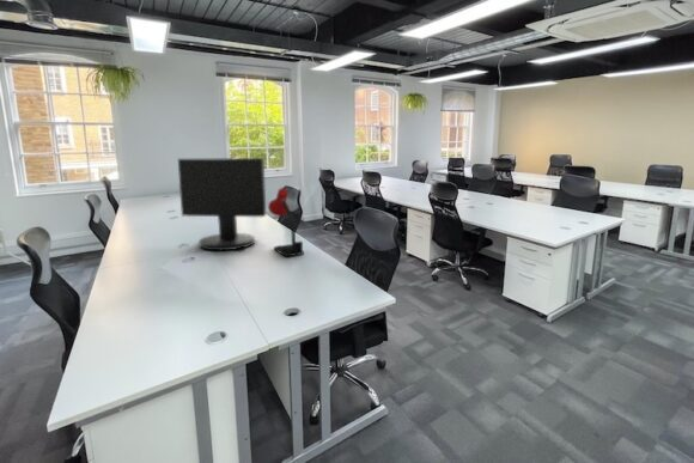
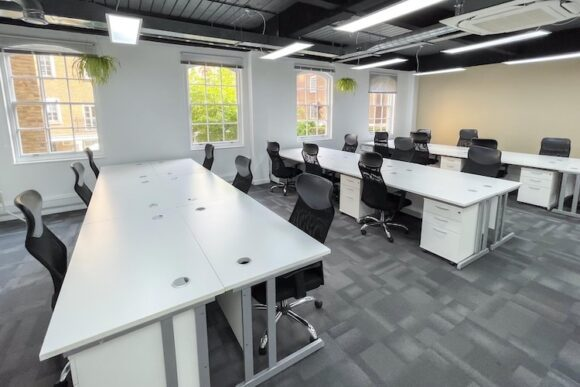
- monitor [177,157,267,251]
- desk lamp [267,187,305,258]
